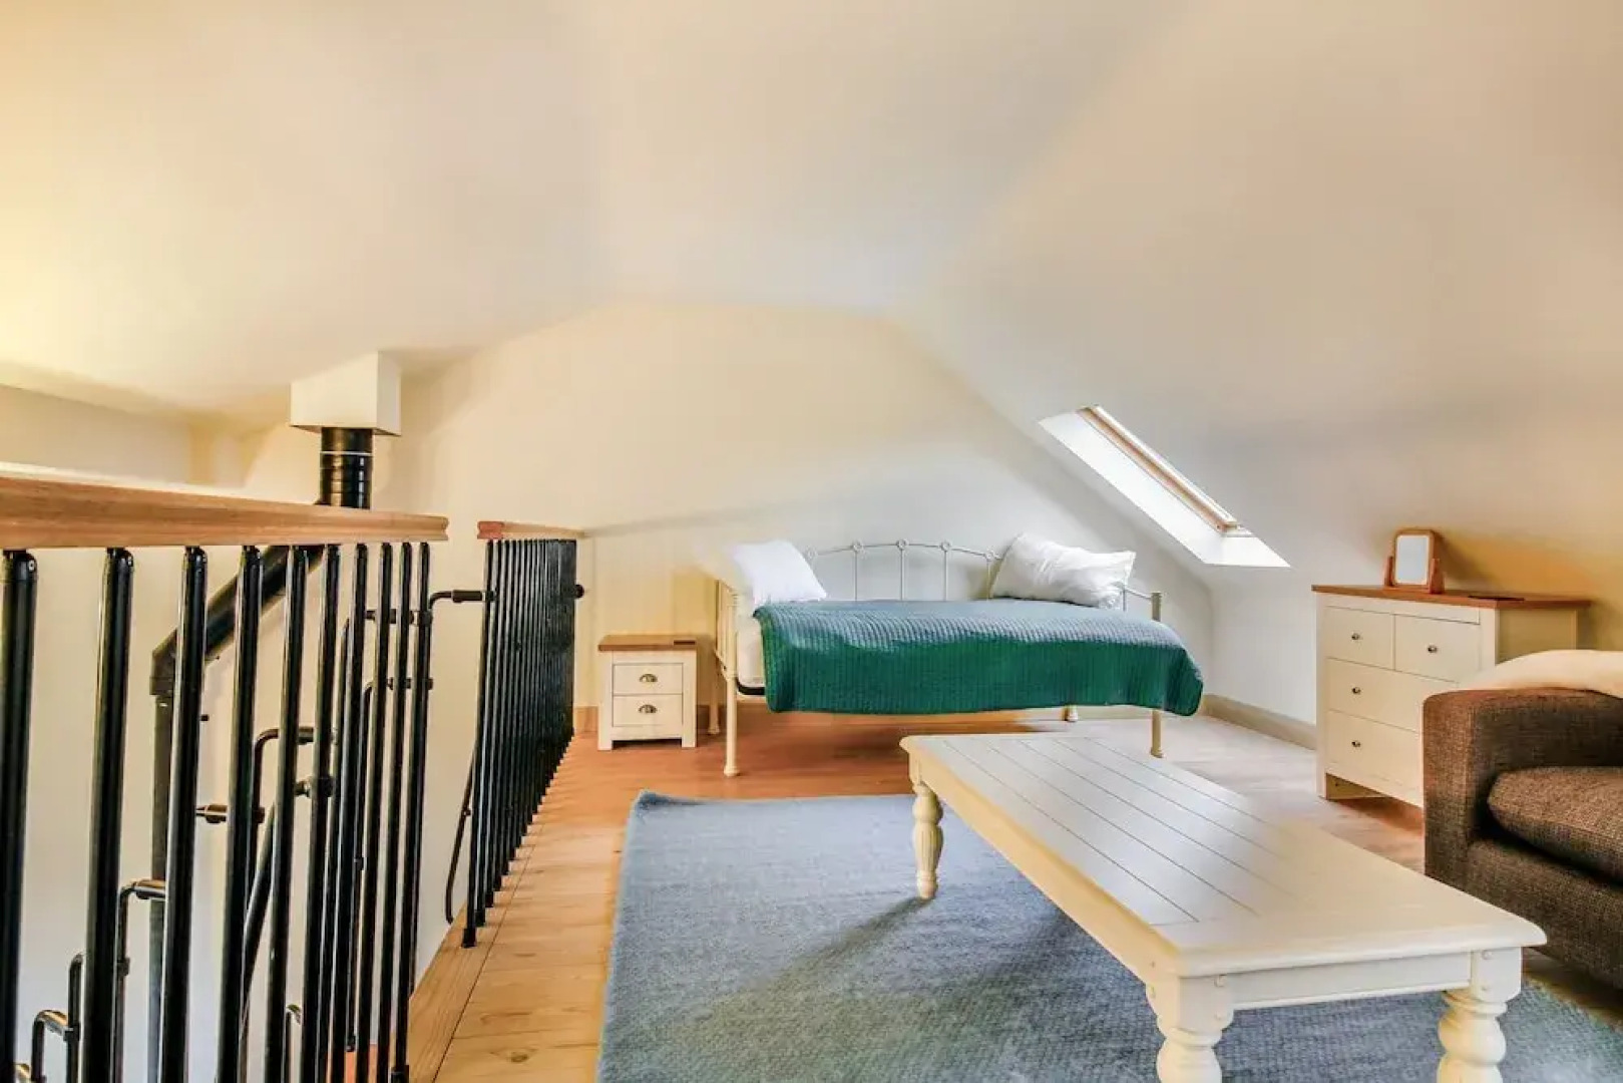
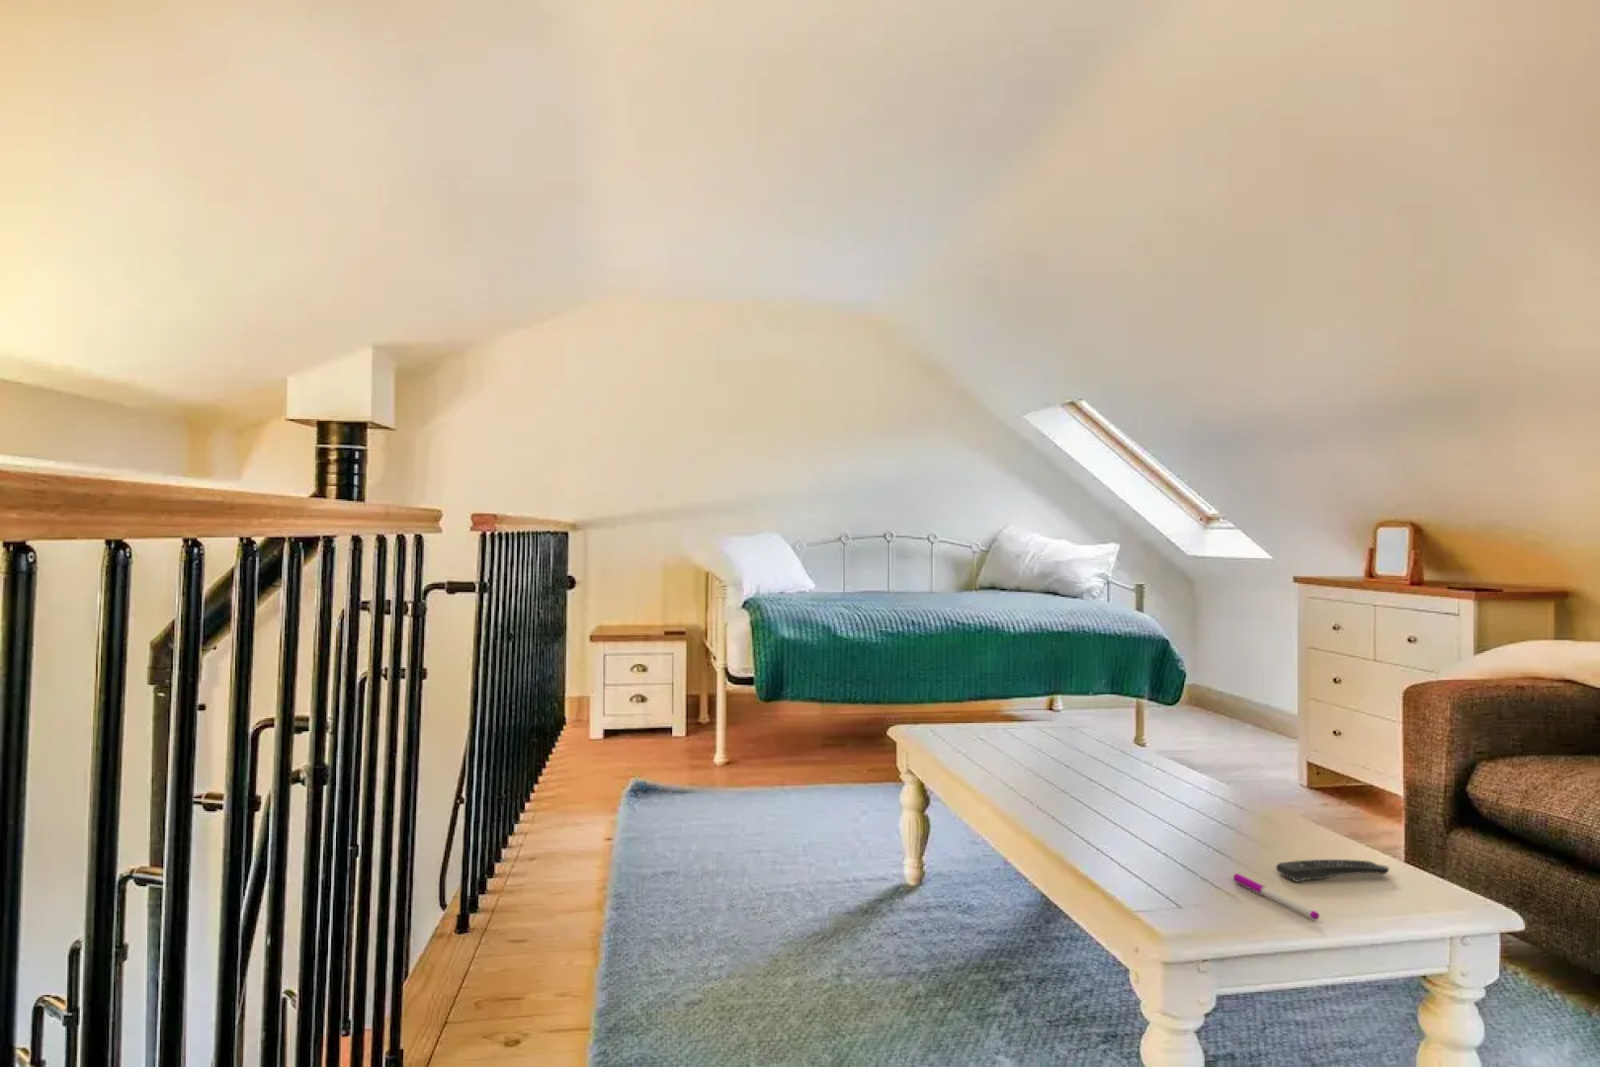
+ pen [1232,873,1320,921]
+ remote control [1275,859,1390,884]
